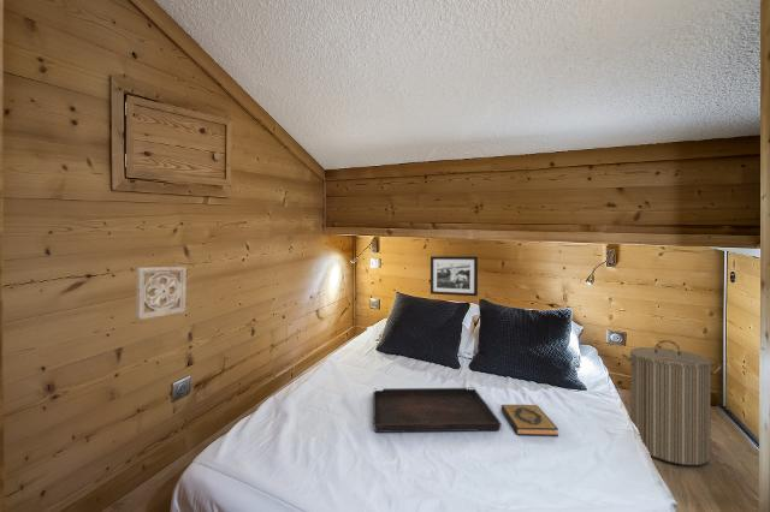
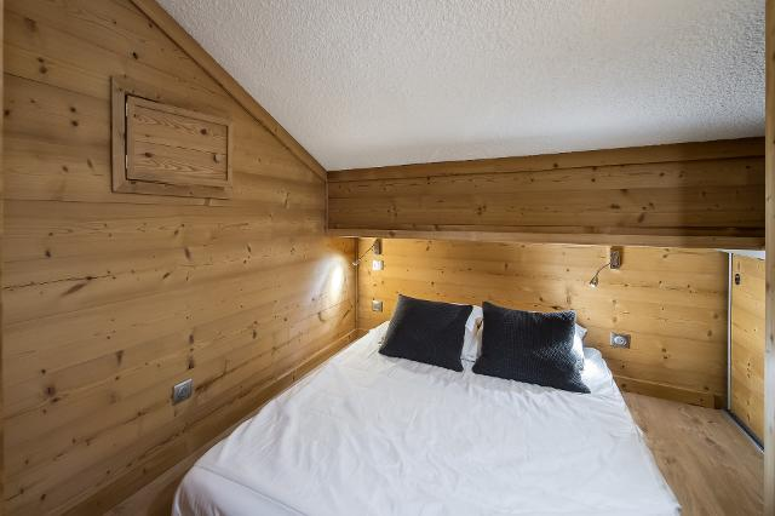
- hardback book [500,404,559,437]
- wall ornament [135,266,188,321]
- laundry hamper [621,339,722,466]
- serving tray [372,387,502,434]
- picture frame [430,255,479,297]
